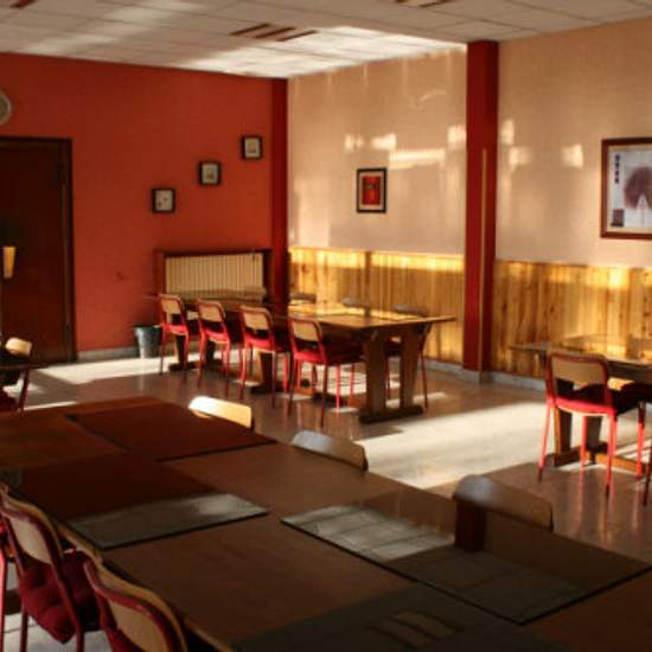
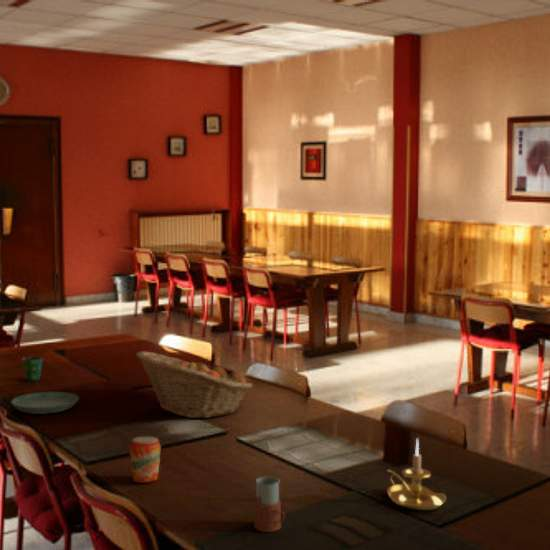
+ fruit basket [135,350,254,419]
+ cup [21,356,44,382]
+ candle holder [386,437,447,511]
+ beverage can [129,435,161,484]
+ drinking glass [253,476,286,533]
+ saucer [10,391,80,415]
